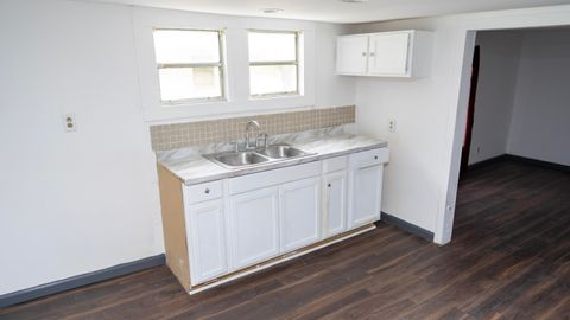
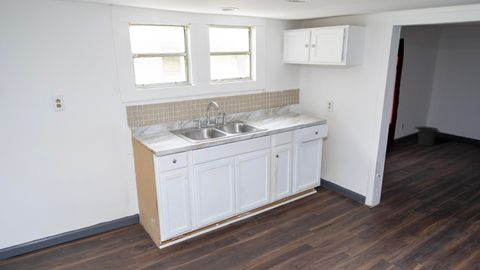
+ trash can [414,125,440,147]
